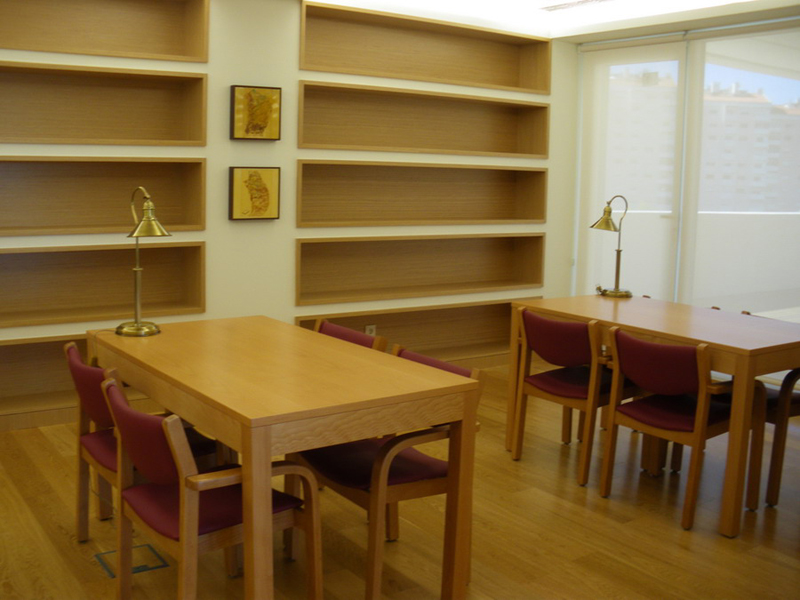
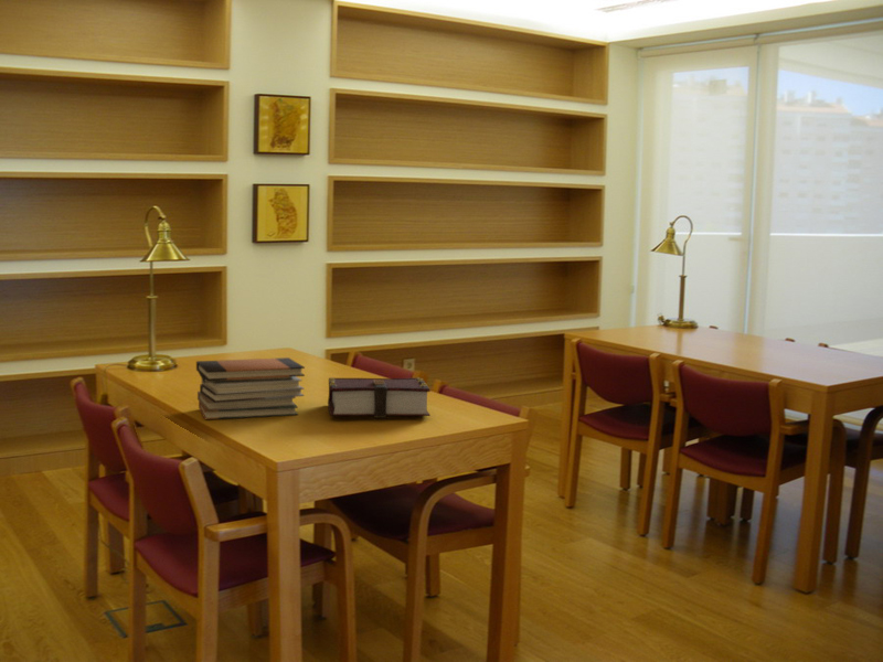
+ book stack [195,356,306,420]
+ book [327,376,432,419]
